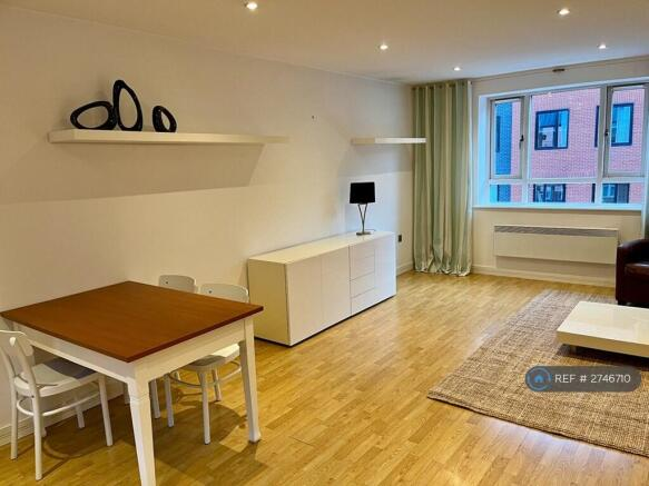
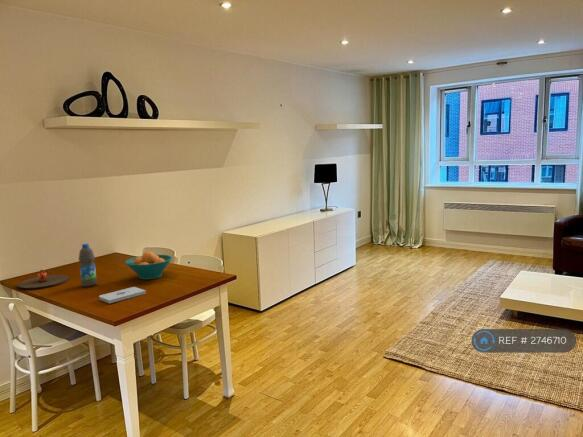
+ fruit bowl [124,250,173,281]
+ plate [16,269,70,290]
+ notepad [98,286,147,304]
+ water bottle [78,243,98,288]
